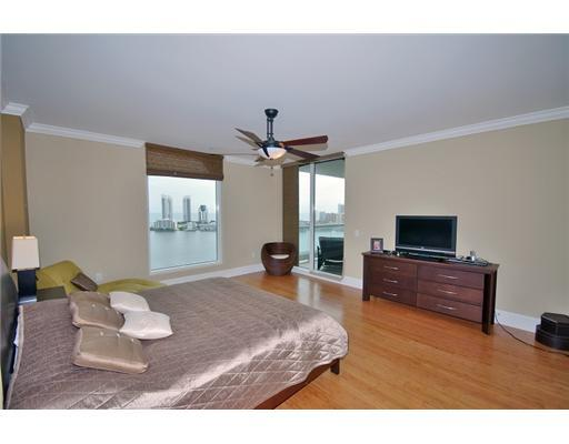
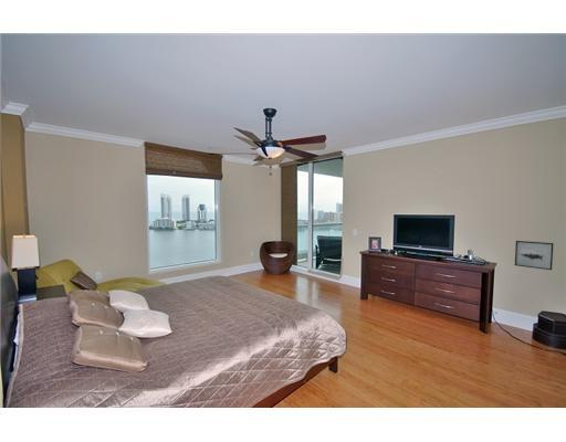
+ wall art [514,240,555,271]
